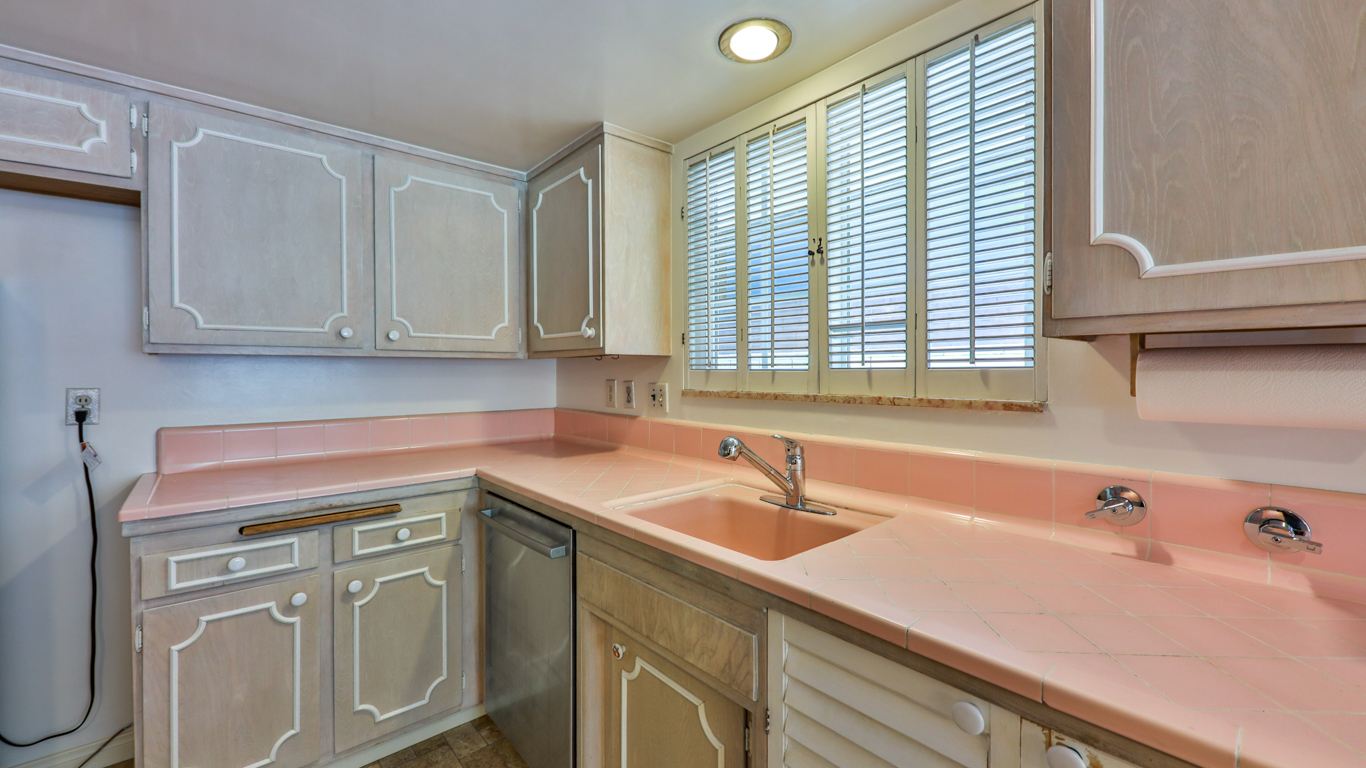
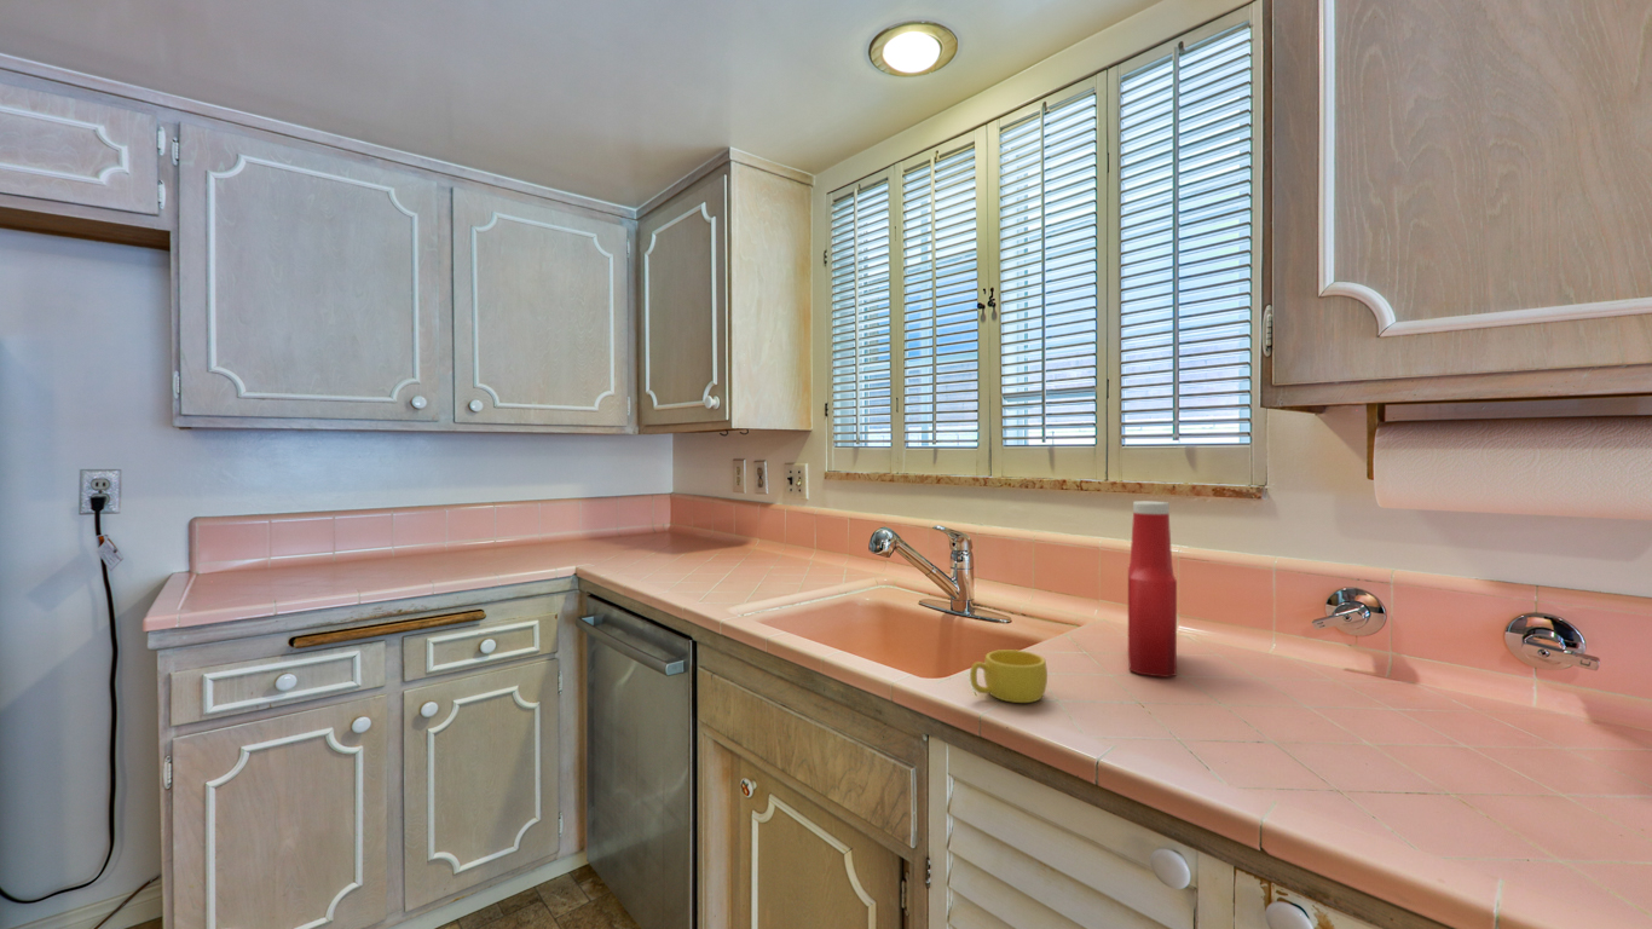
+ cup [969,648,1049,704]
+ soap bottle [1127,501,1178,679]
